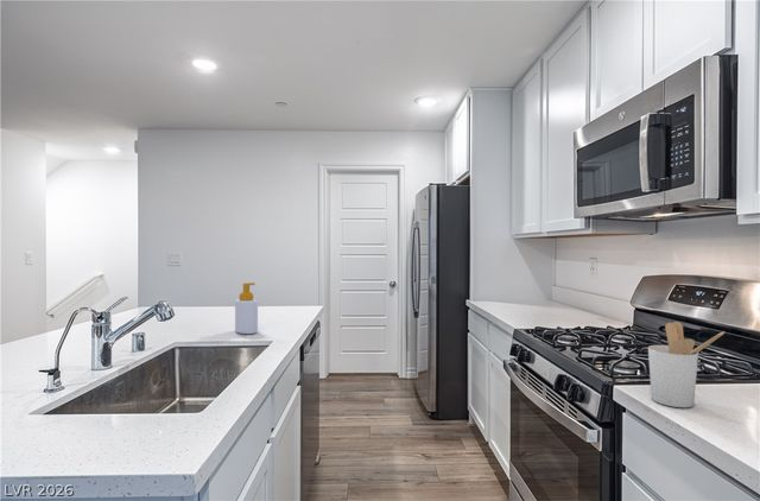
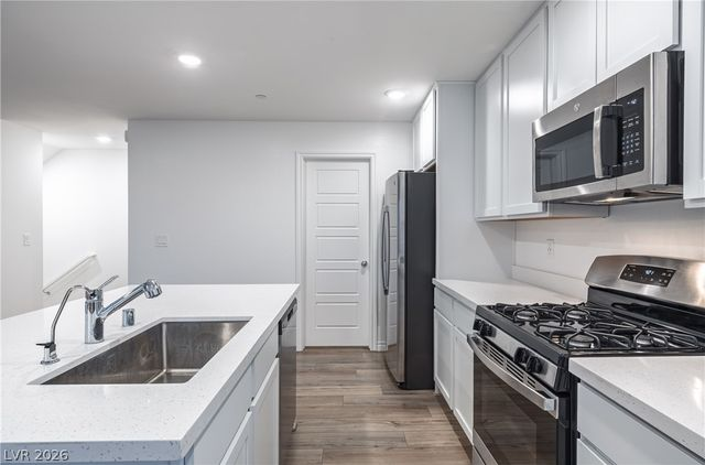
- utensil holder [647,321,726,408]
- soap bottle [234,281,259,335]
